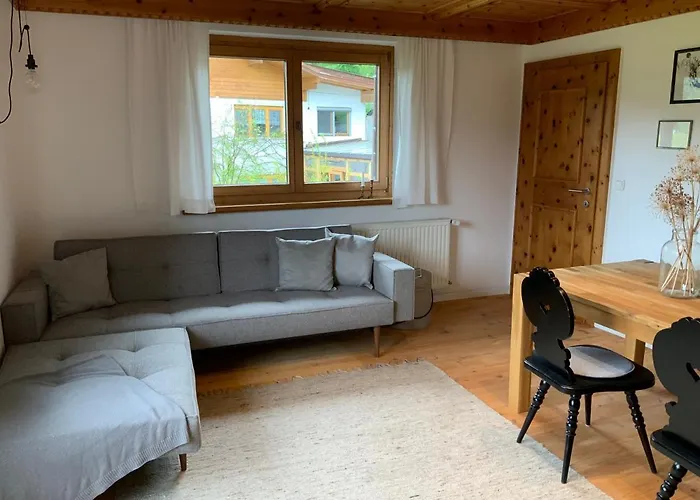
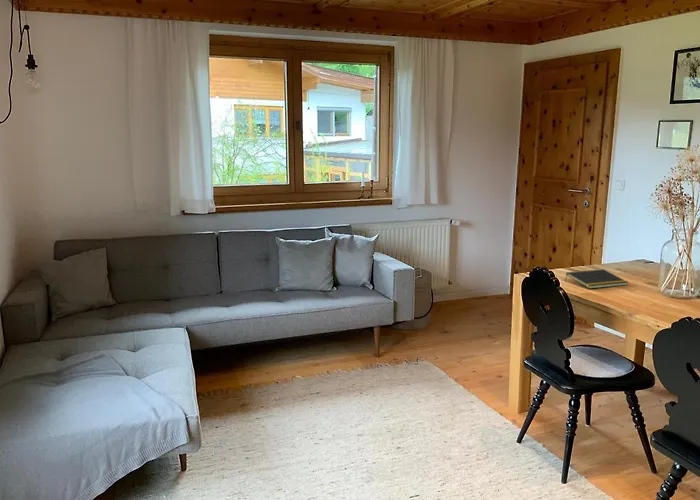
+ notepad [564,268,629,290]
